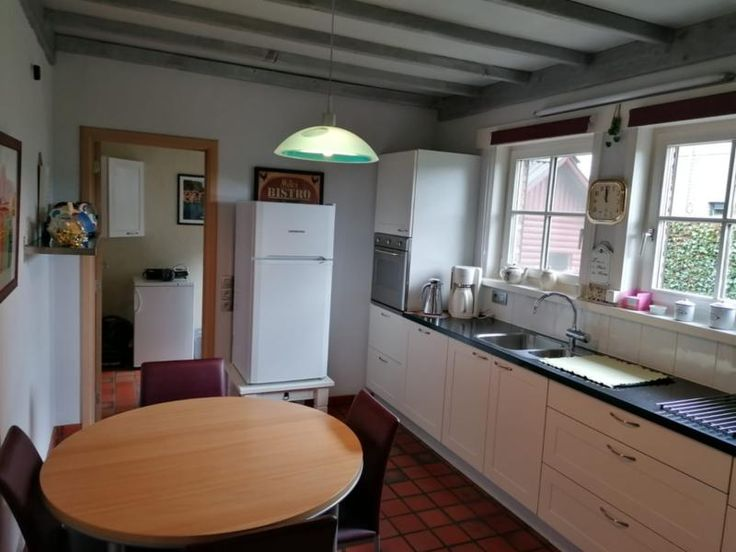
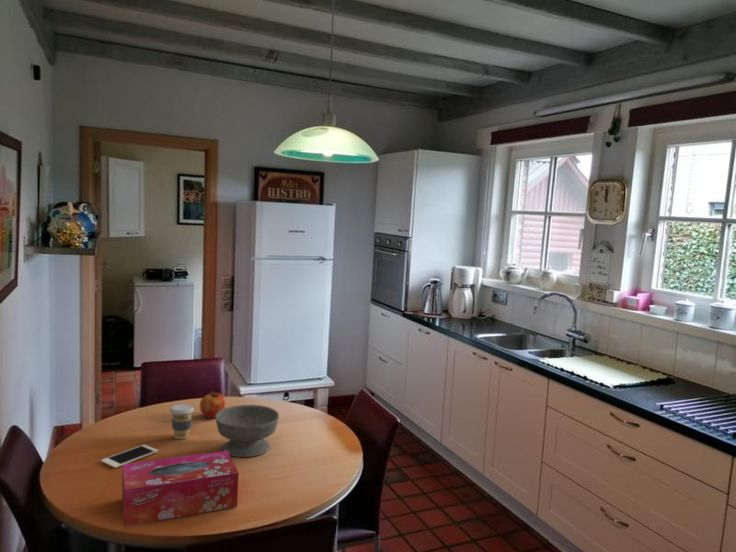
+ cell phone [100,444,159,469]
+ coffee cup [169,403,195,440]
+ tissue box [121,450,239,527]
+ bowl [214,404,280,458]
+ fruit [199,390,226,419]
